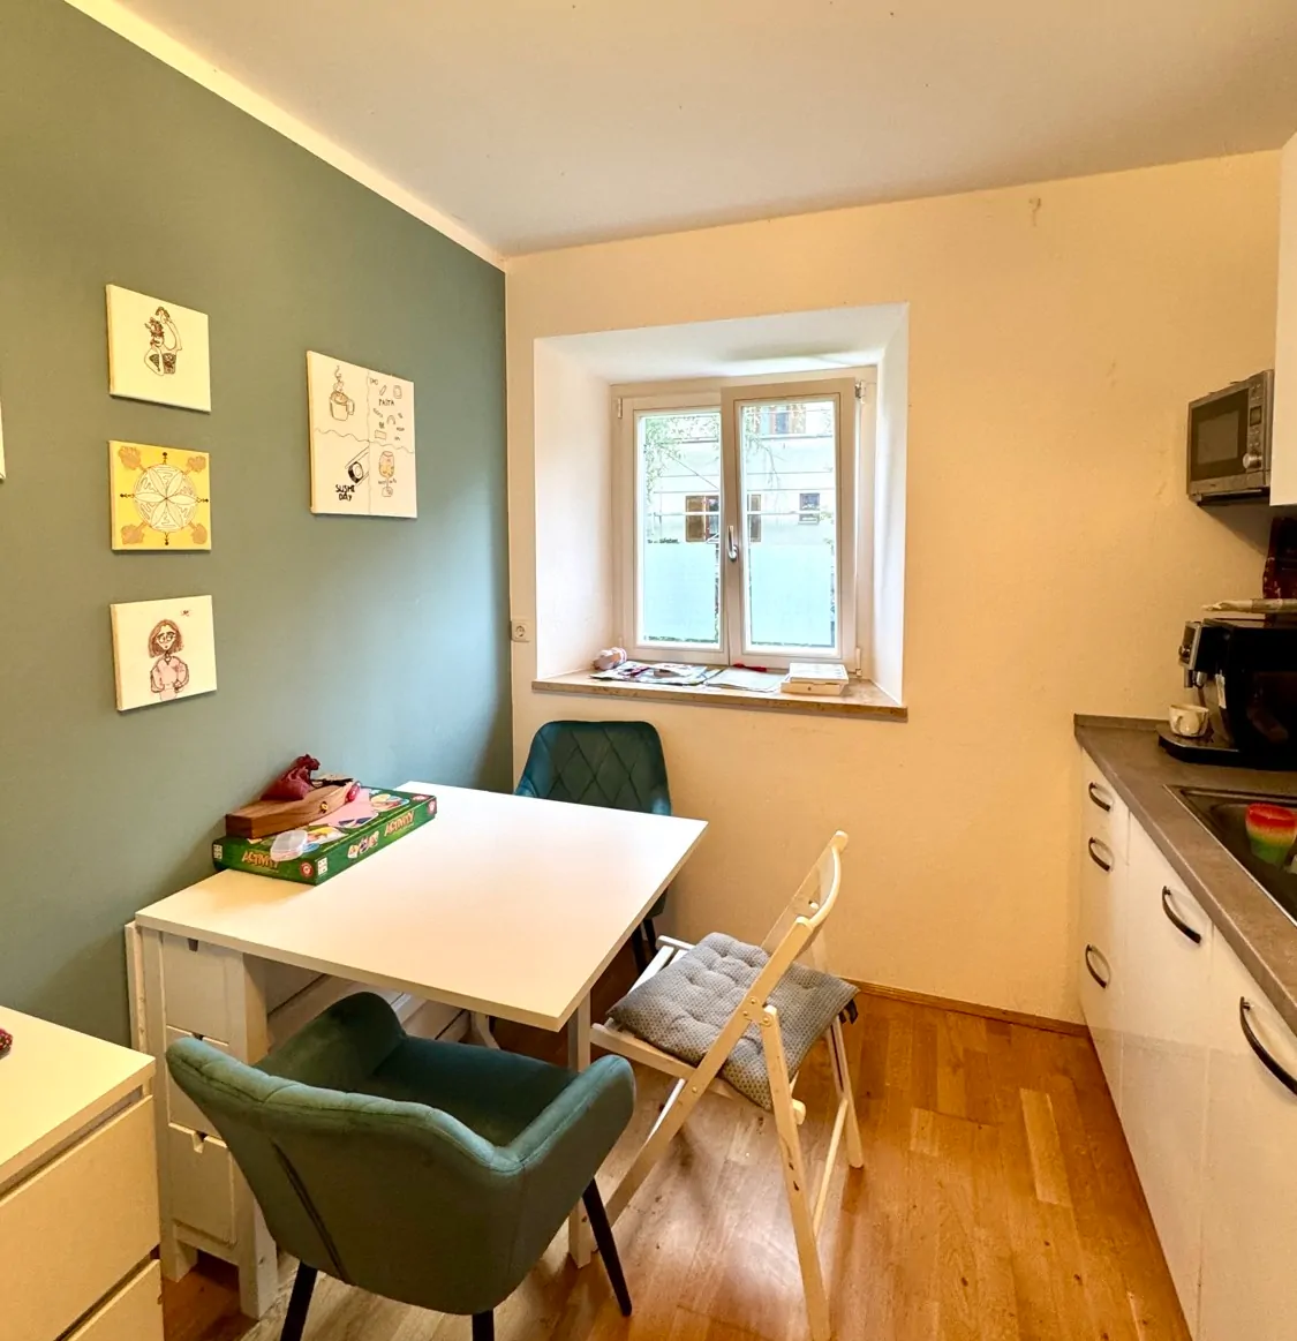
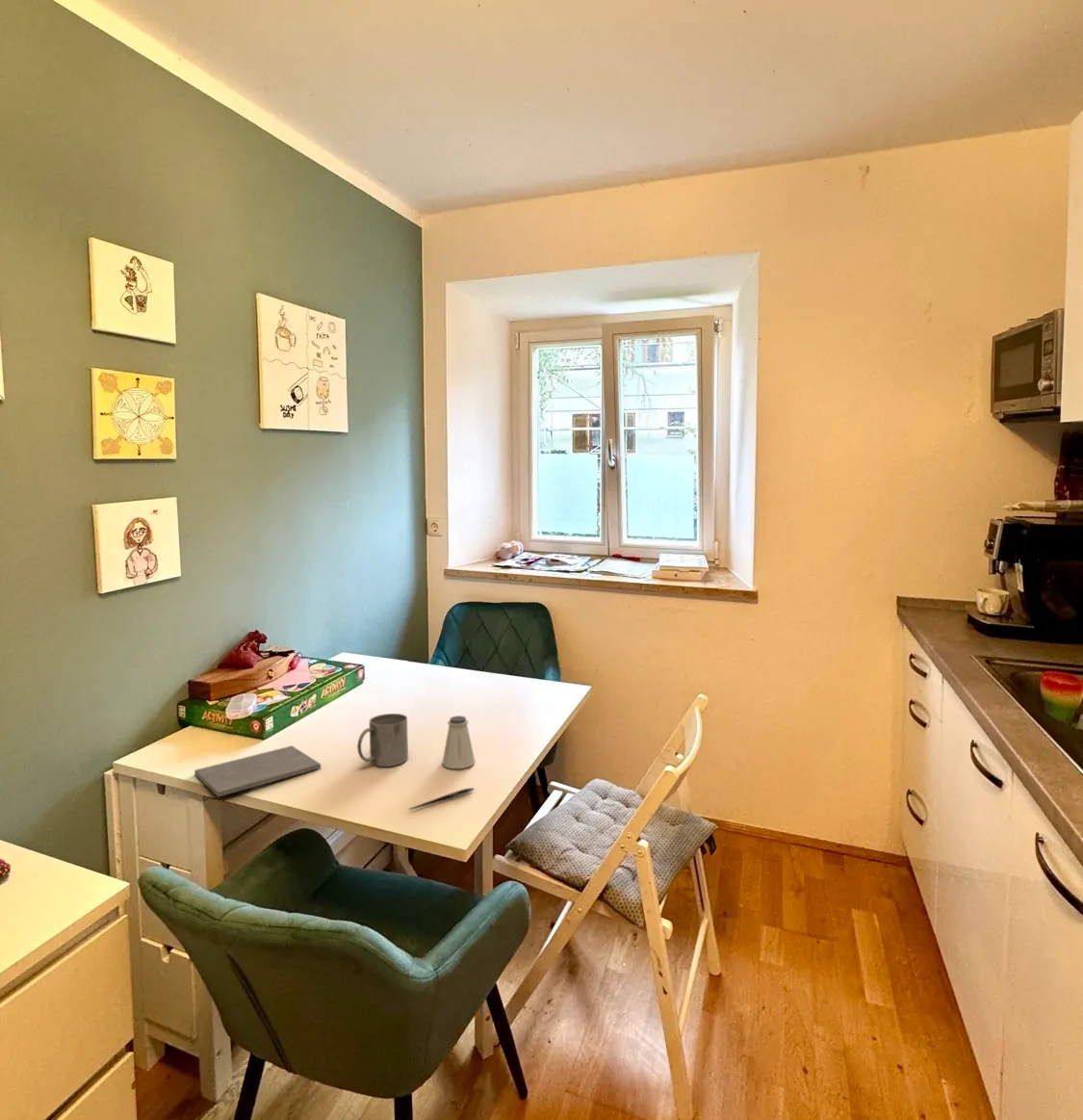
+ saltshaker [441,715,476,769]
+ notepad [193,744,322,797]
+ mug [356,713,409,768]
+ pen [408,787,476,811]
